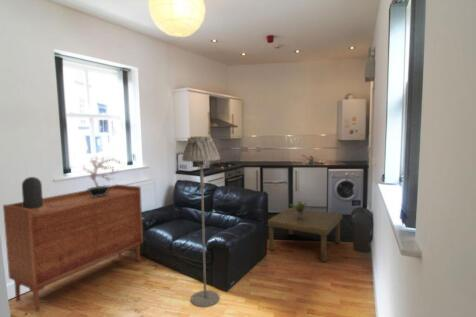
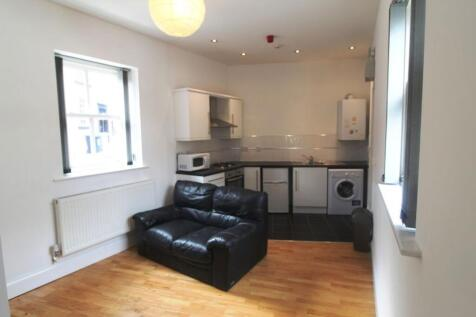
- potted plant [289,200,312,218]
- potted plant [82,156,122,197]
- floor lamp [181,135,221,308]
- table lamp [21,176,74,213]
- sideboard [2,183,144,313]
- coffee table [267,207,343,263]
